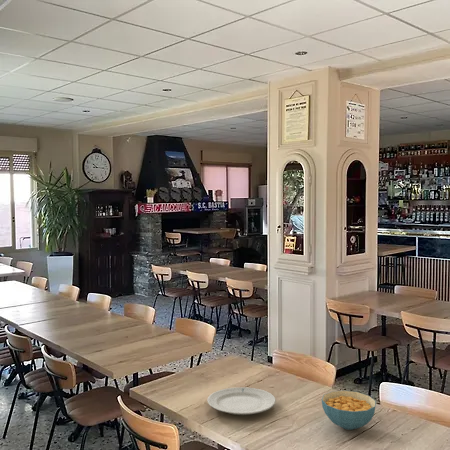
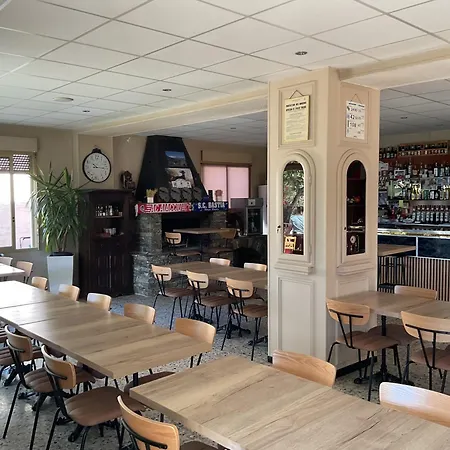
- cereal bowl [321,390,377,431]
- chinaware [206,386,277,416]
